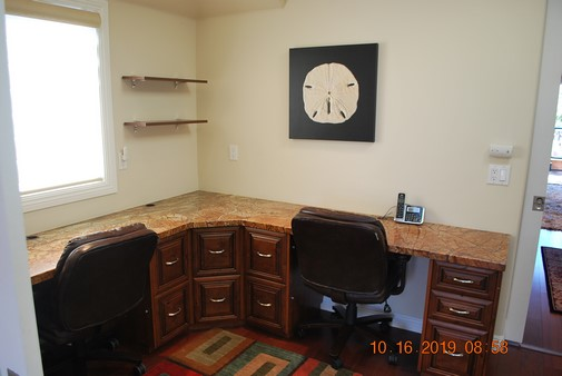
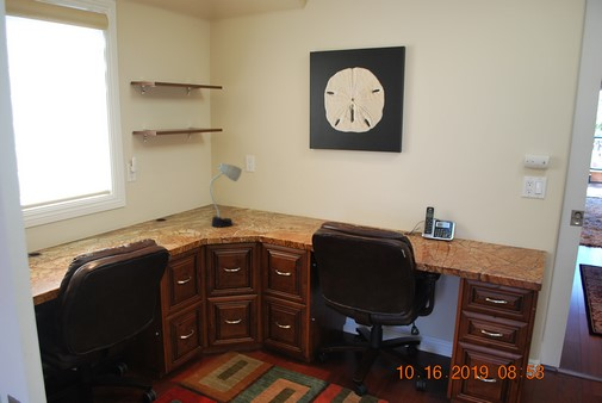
+ desk lamp [209,162,243,228]
